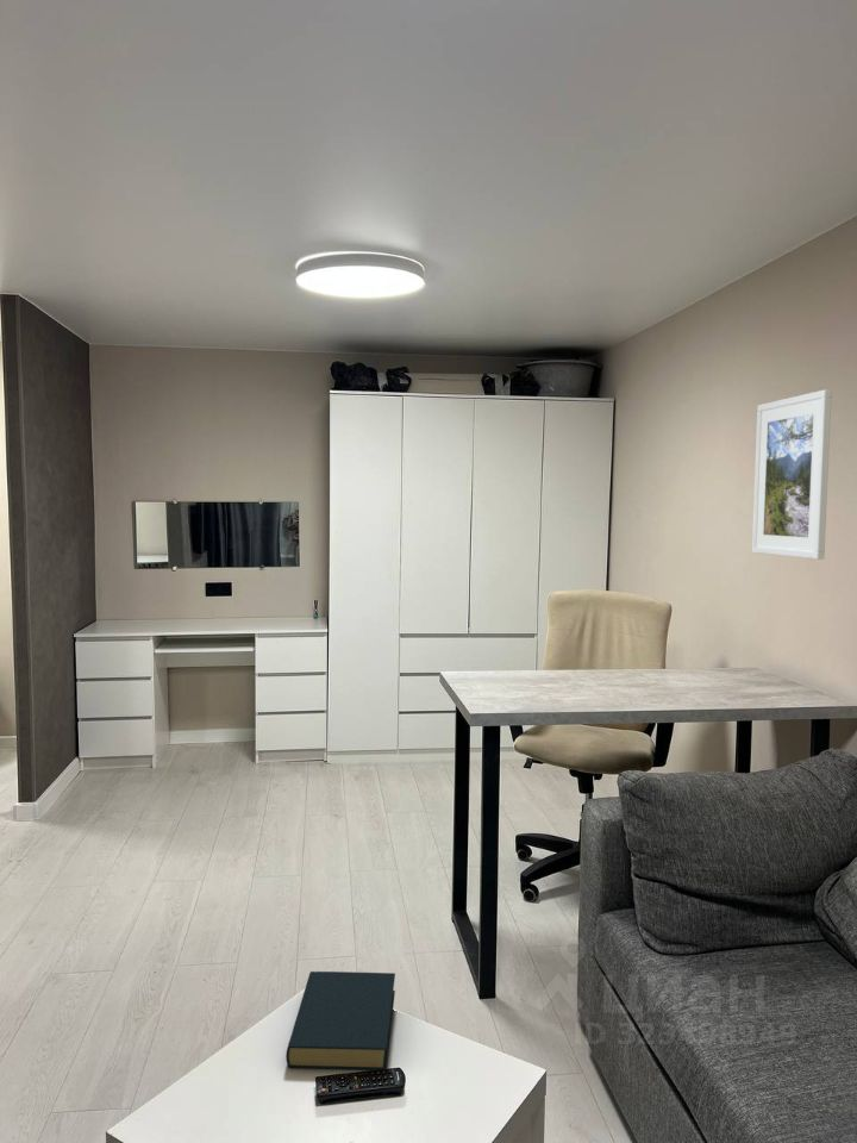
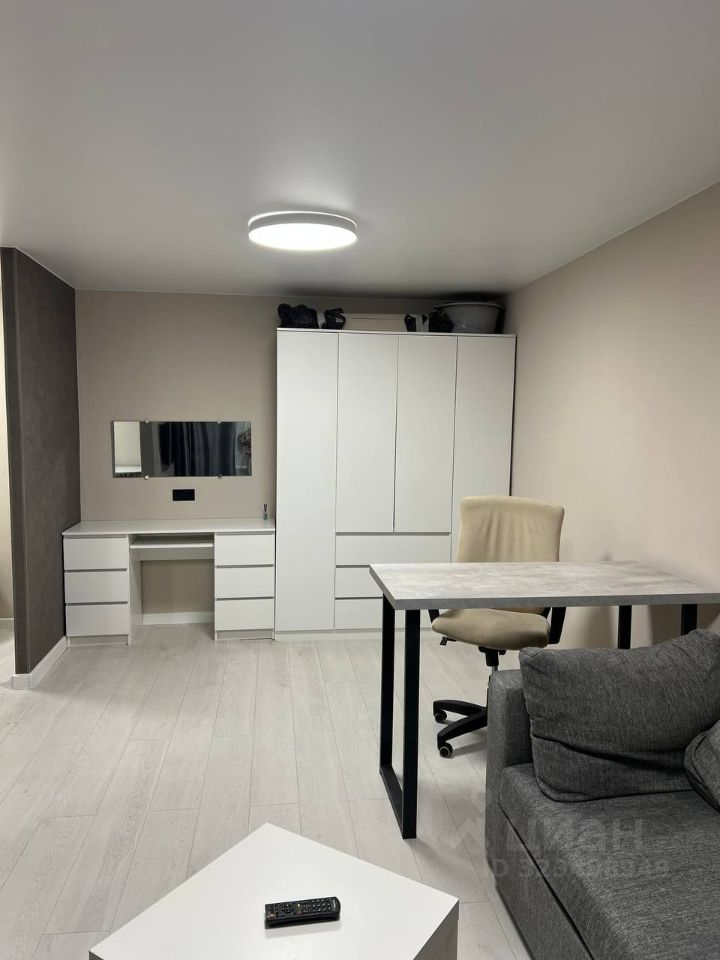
- hardback book [284,970,396,1072]
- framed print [751,388,833,561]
